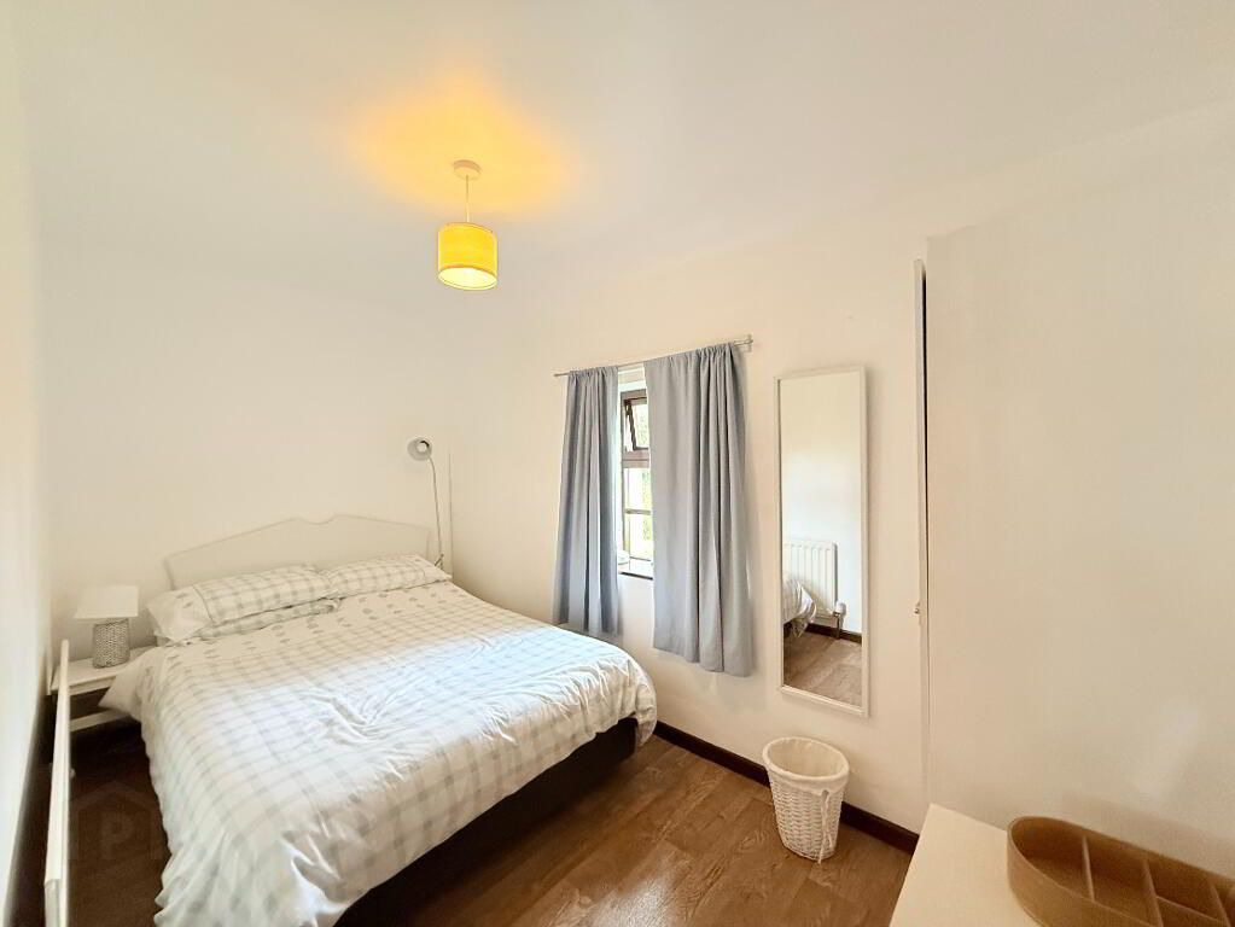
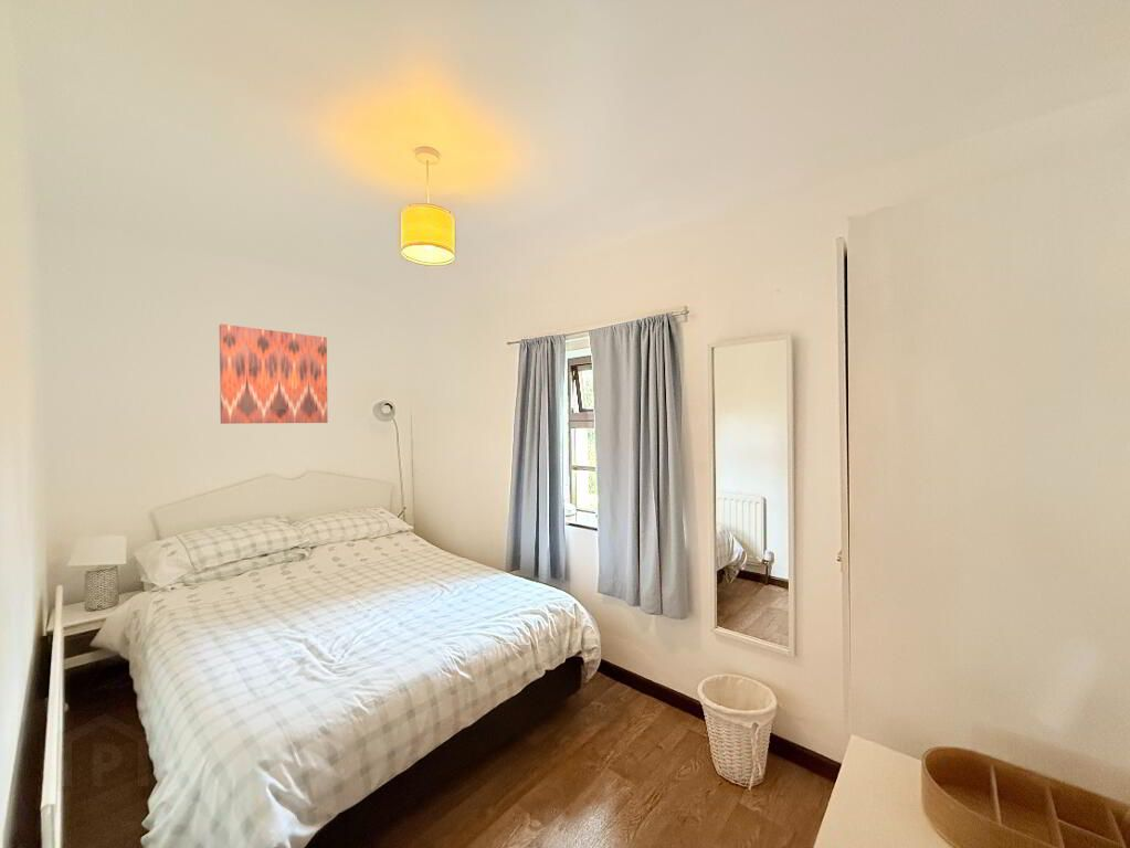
+ wall art [219,324,329,425]
